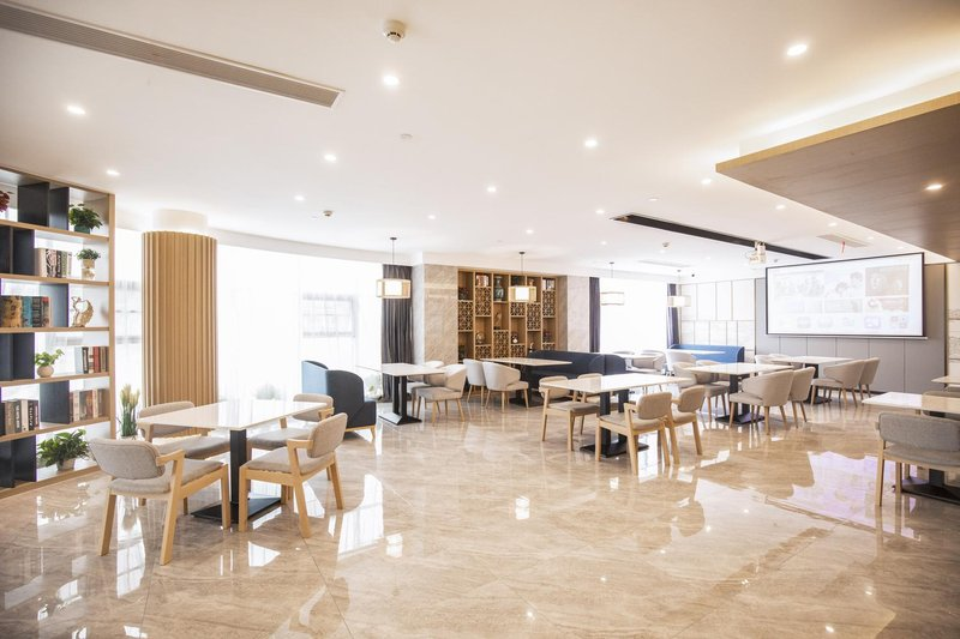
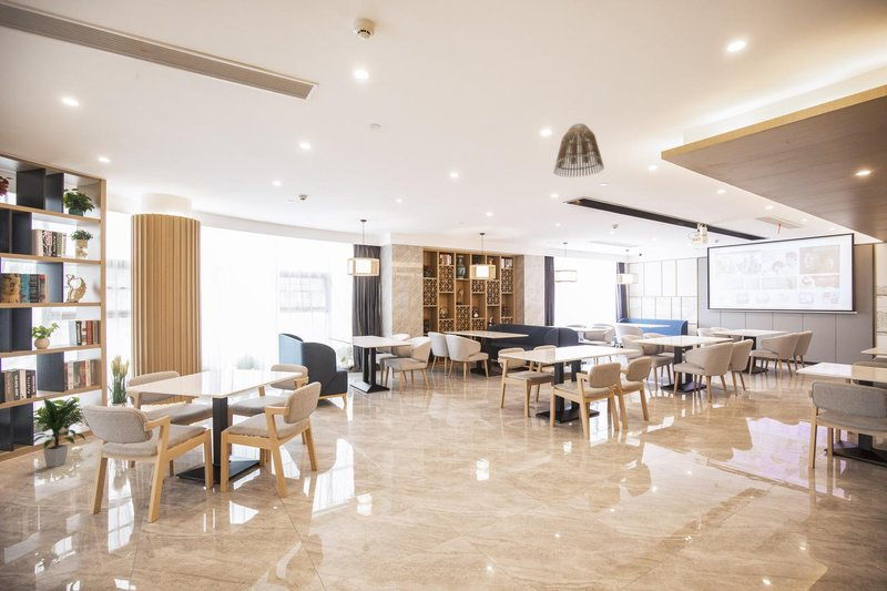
+ indoor plant [19,397,88,468]
+ lamp shade [552,122,605,179]
